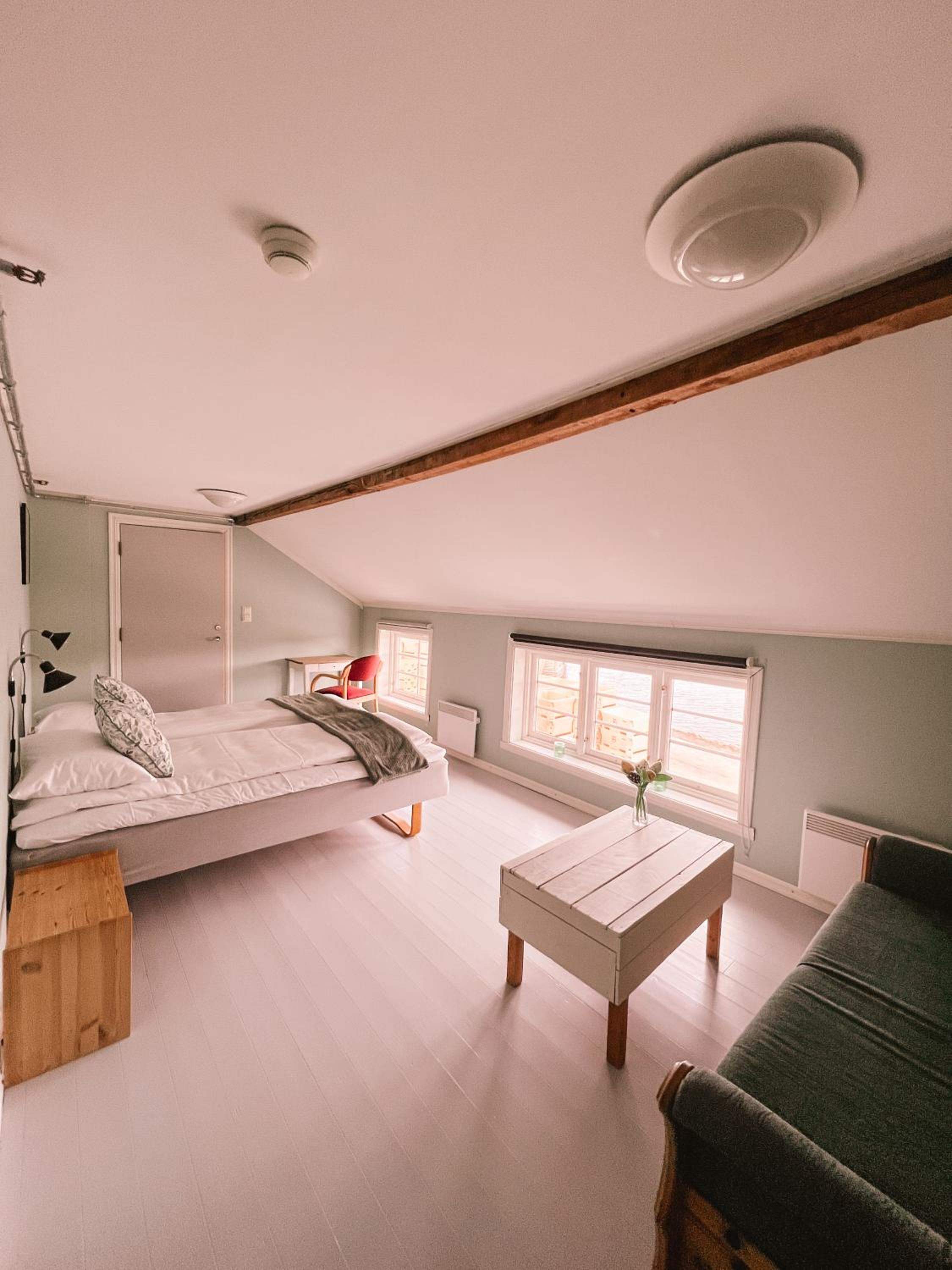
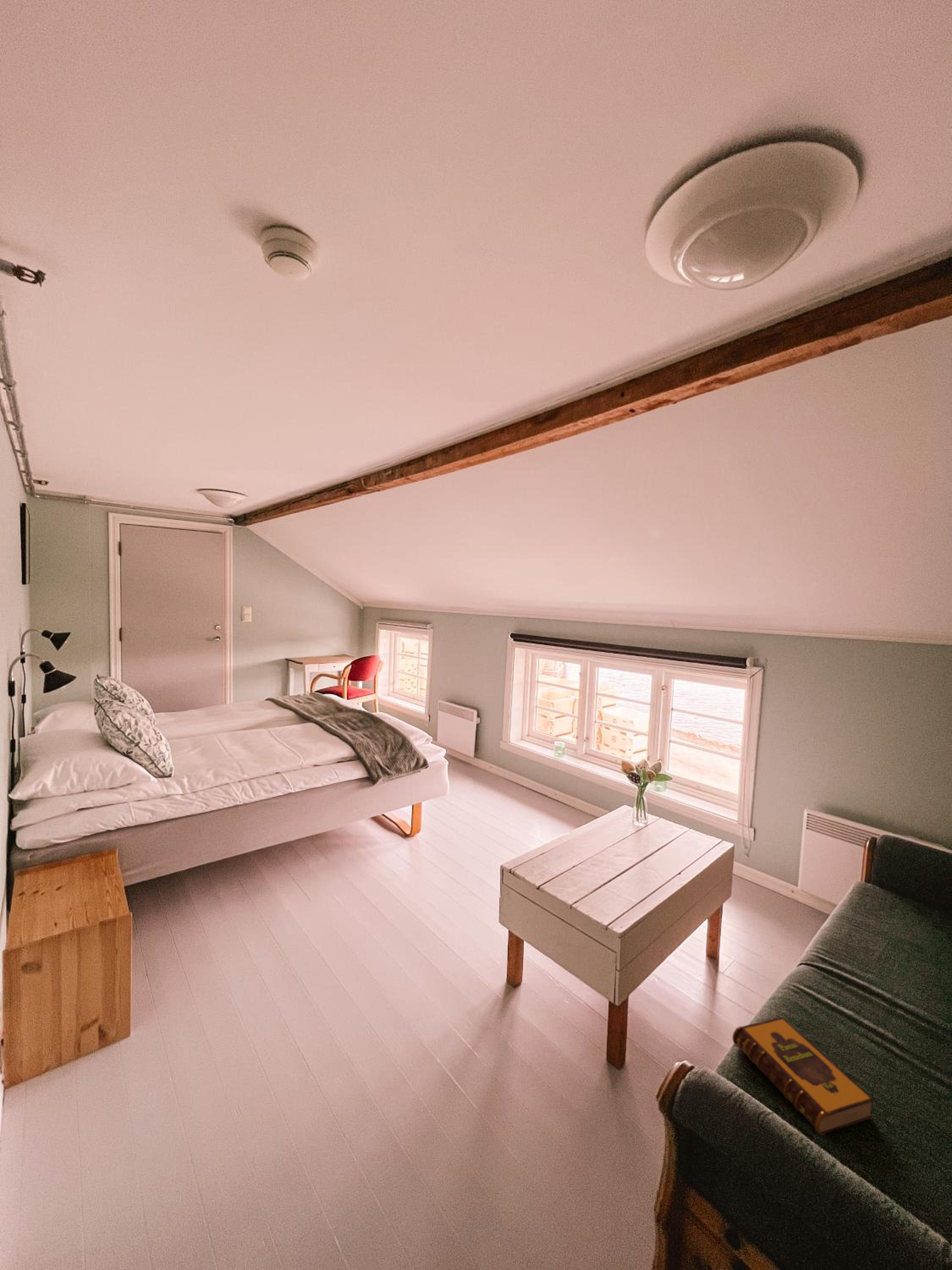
+ hardback book [732,1016,875,1136]
